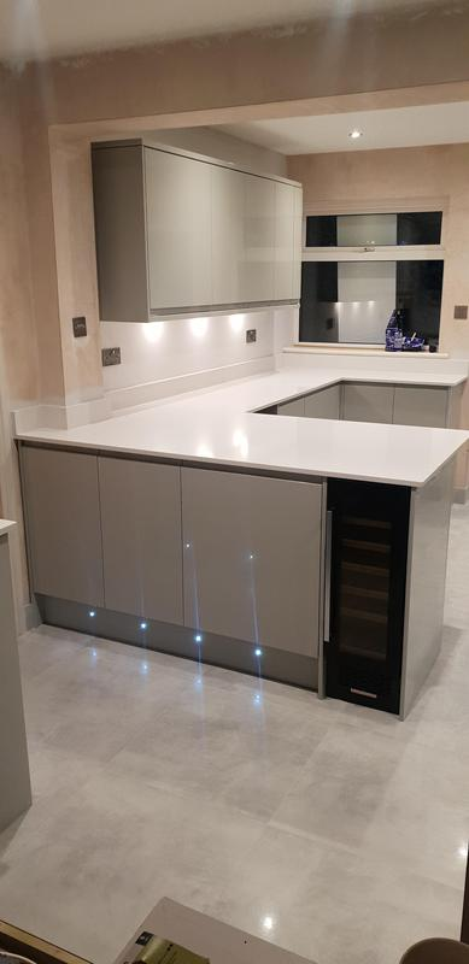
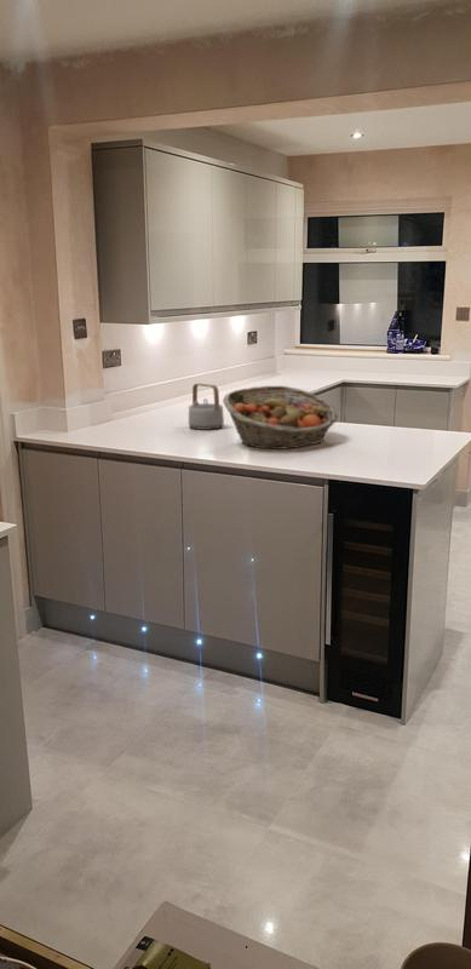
+ teapot [188,383,225,431]
+ fruit basket [222,385,339,451]
